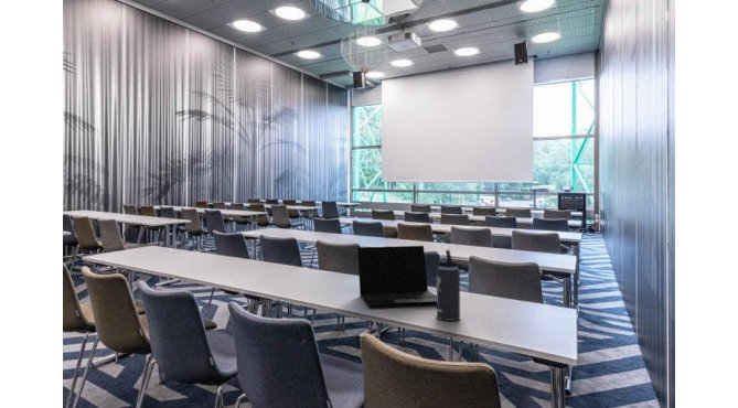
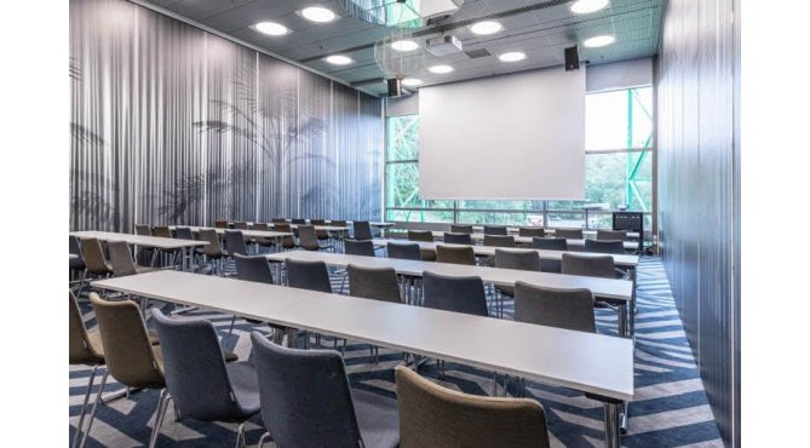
- thermos bottle [435,249,461,322]
- laptop [356,245,437,309]
